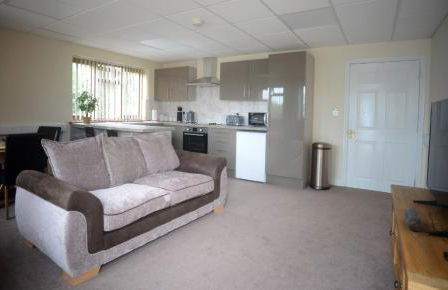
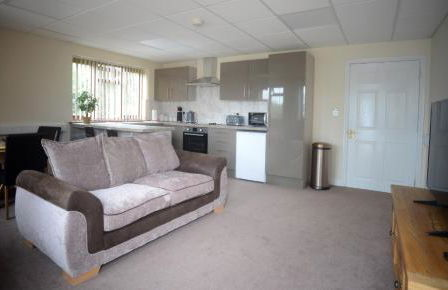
- speaker [402,207,425,232]
